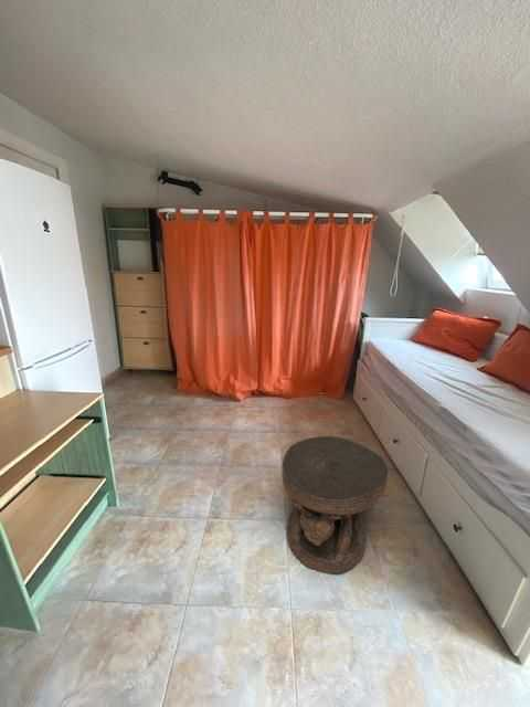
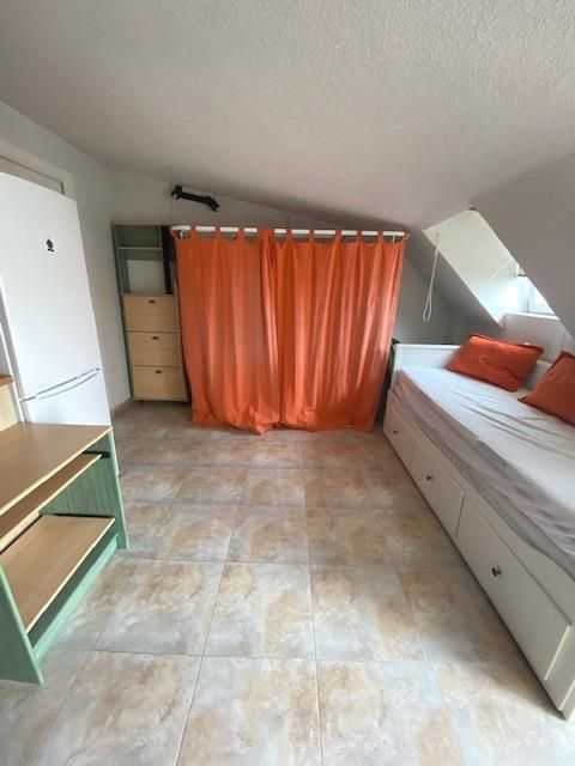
- carved stool [282,435,389,574]
